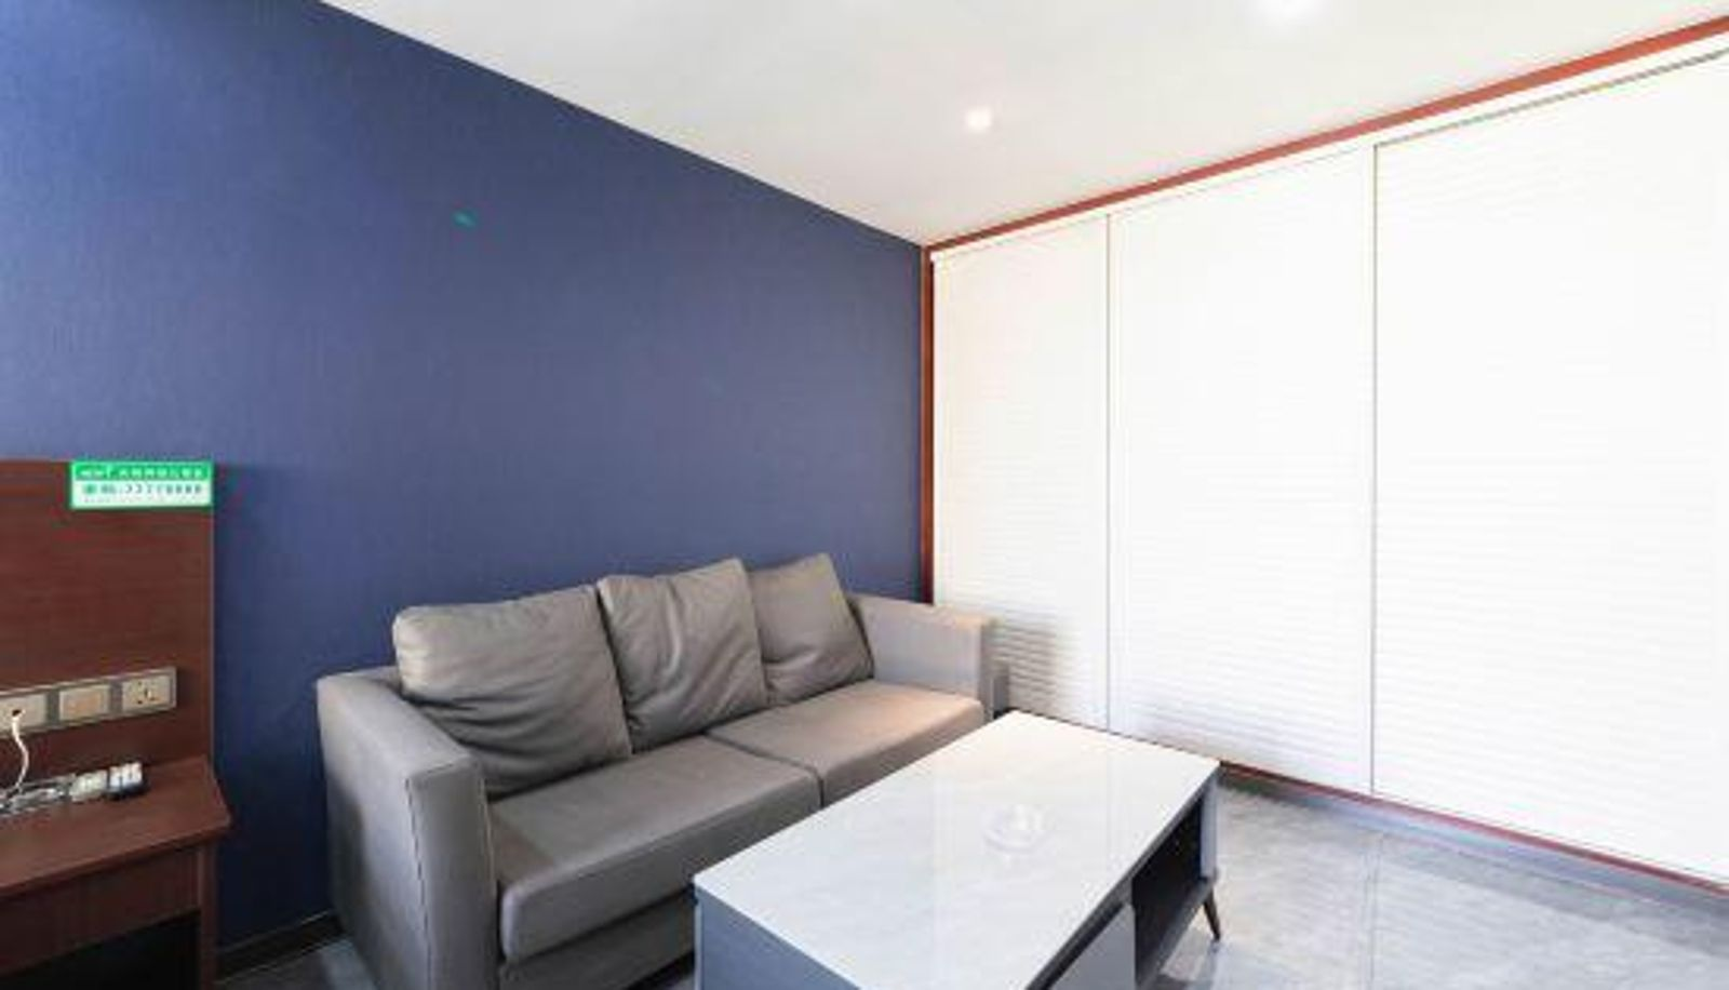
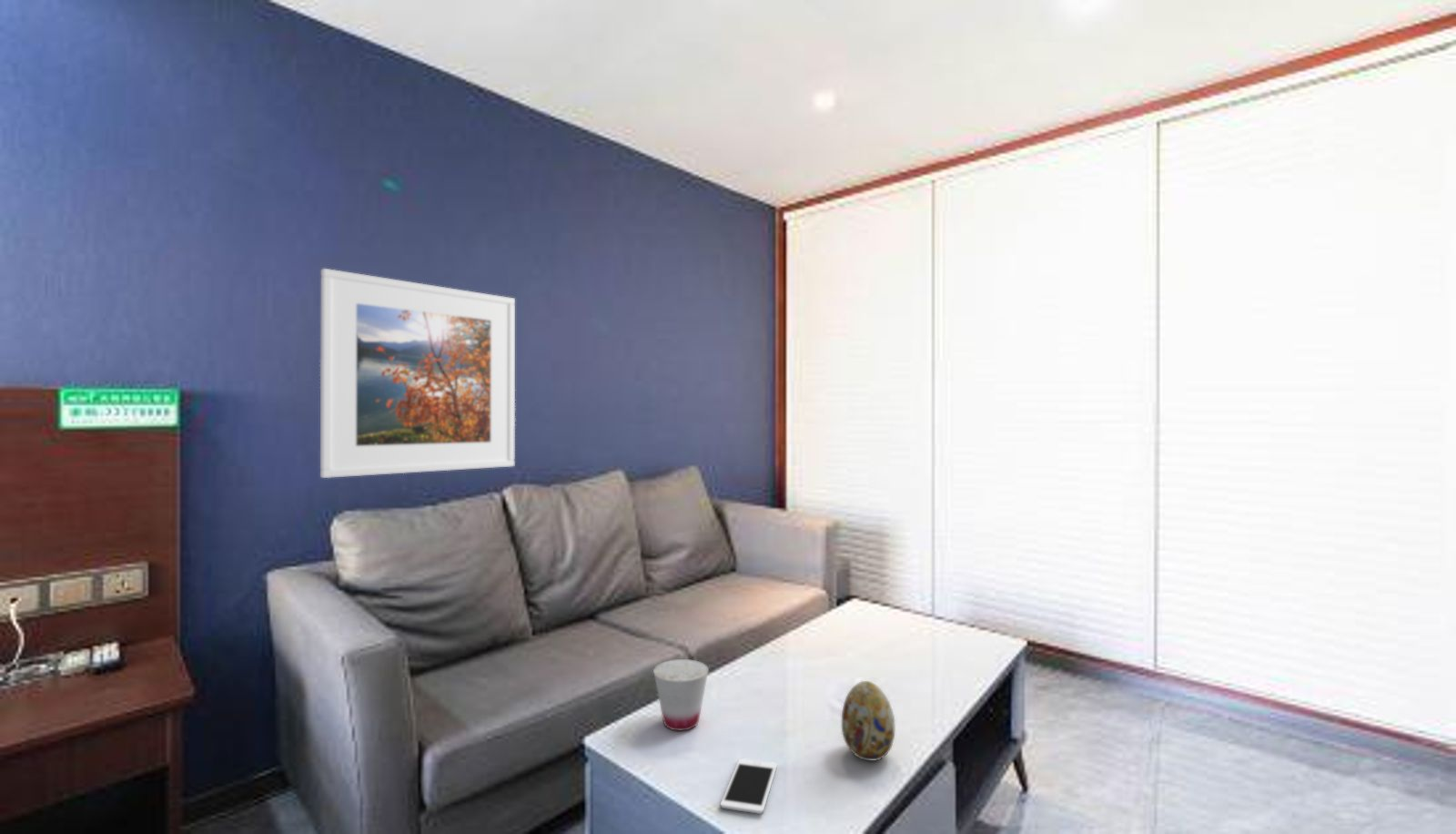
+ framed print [319,268,516,479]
+ cup [652,658,710,731]
+ decorative egg [840,680,896,761]
+ cell phone [720,758,778,815]
